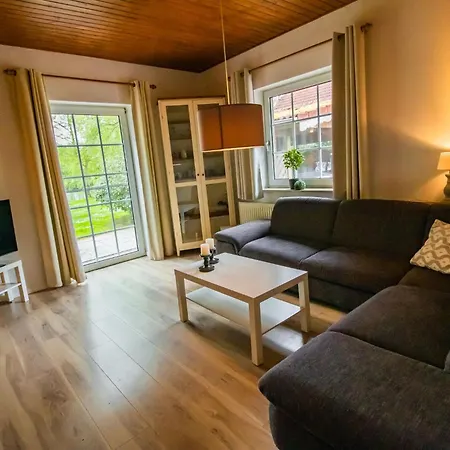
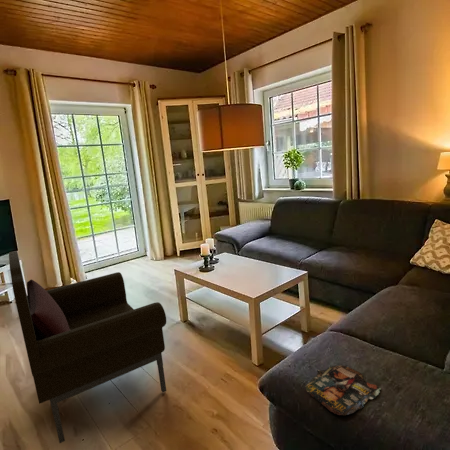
+ armchair [8,250,167,444]
+ magazine [305,365,382,416]
